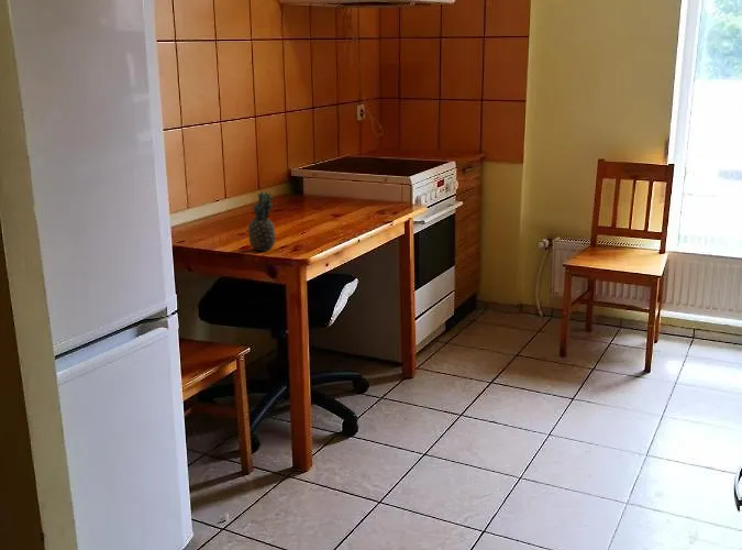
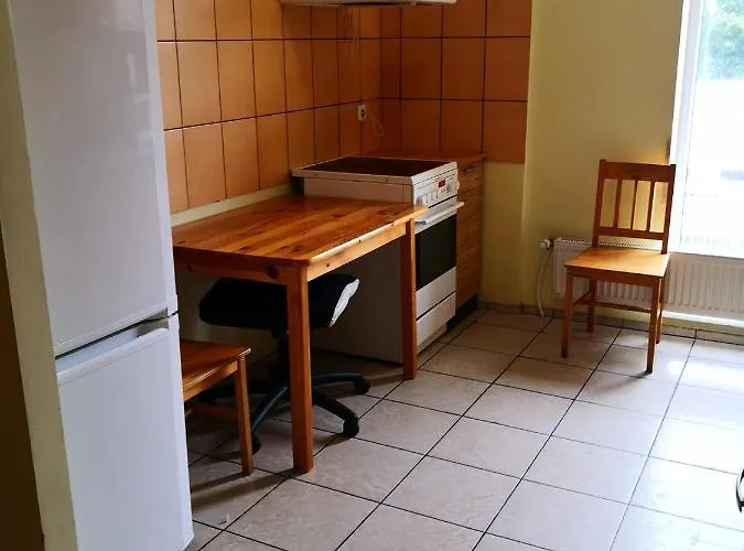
- fruit [247,189,277,252]
